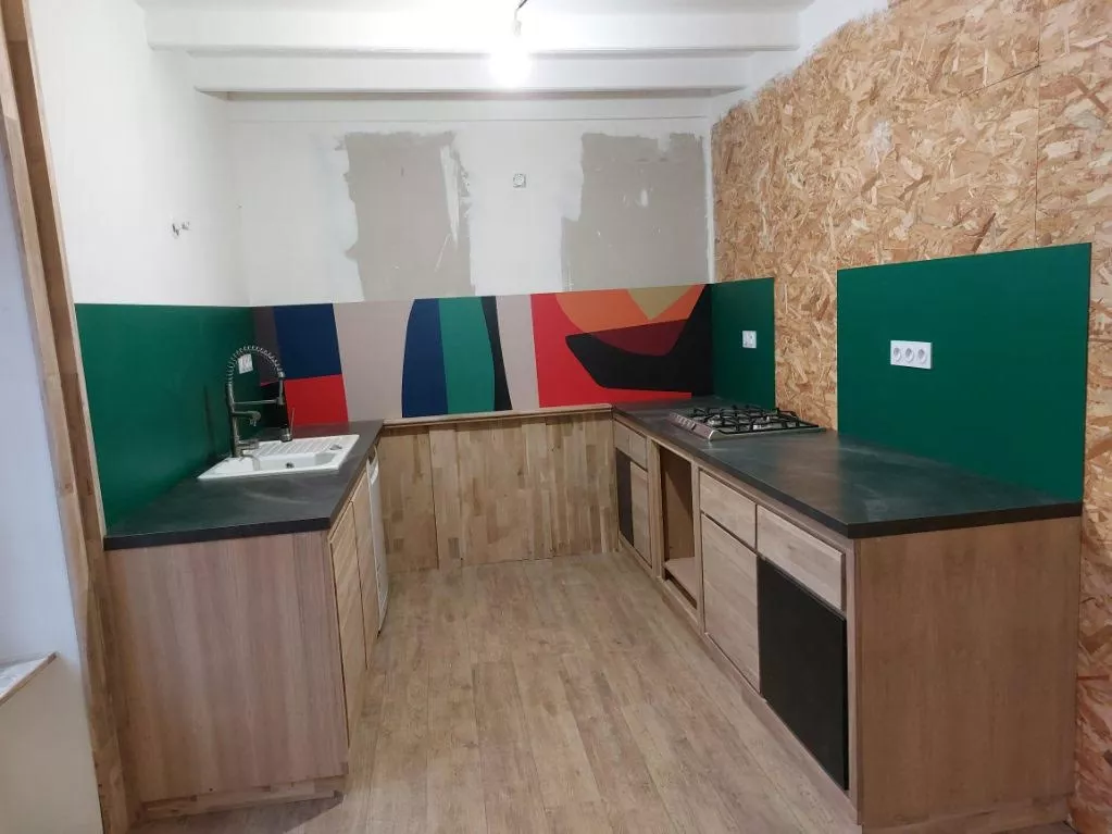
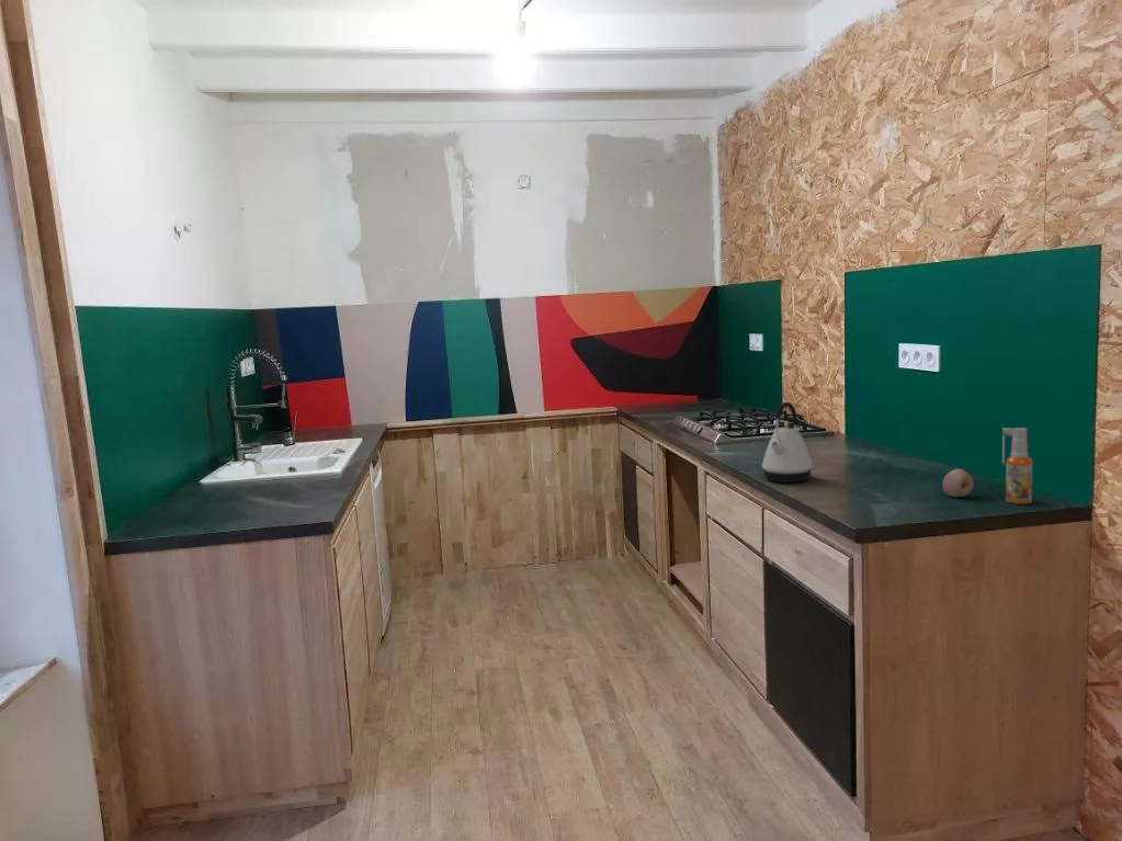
+ kettle [761,401,814,484]
+ fruit [942,468,975,498]
+ spray bottle [1001,427,1033,505]
